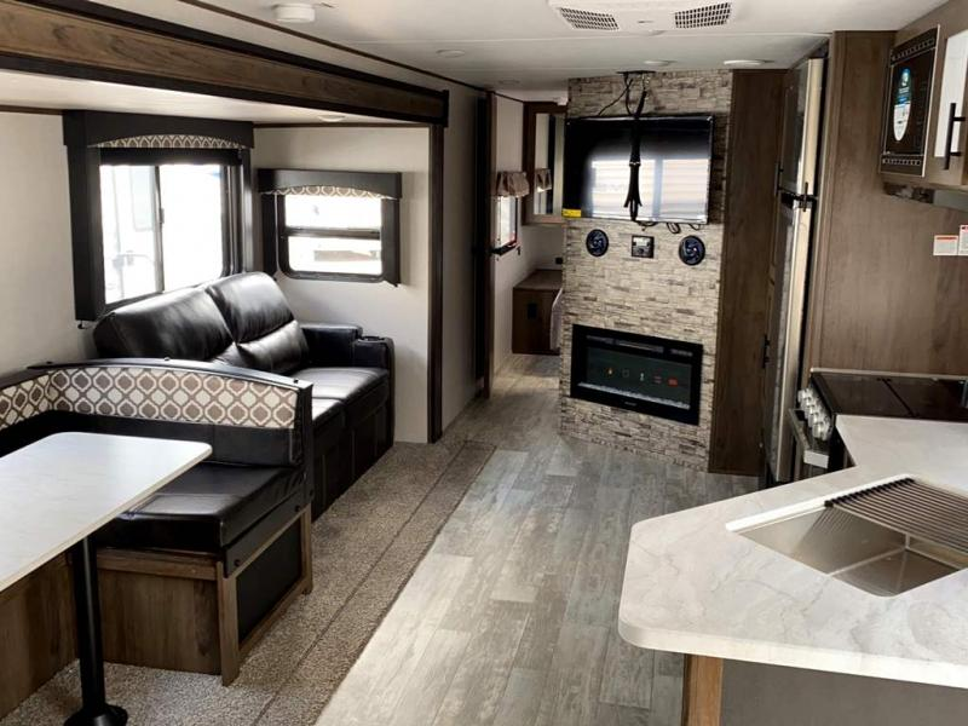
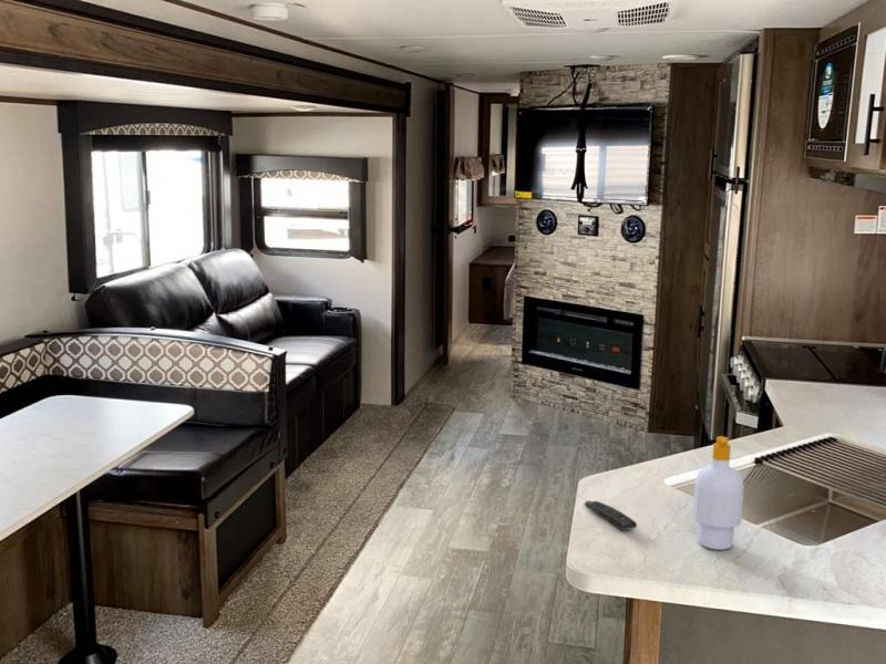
+ remote control [584,500,638,531]
+ soap bottle [692,435,744,551]
